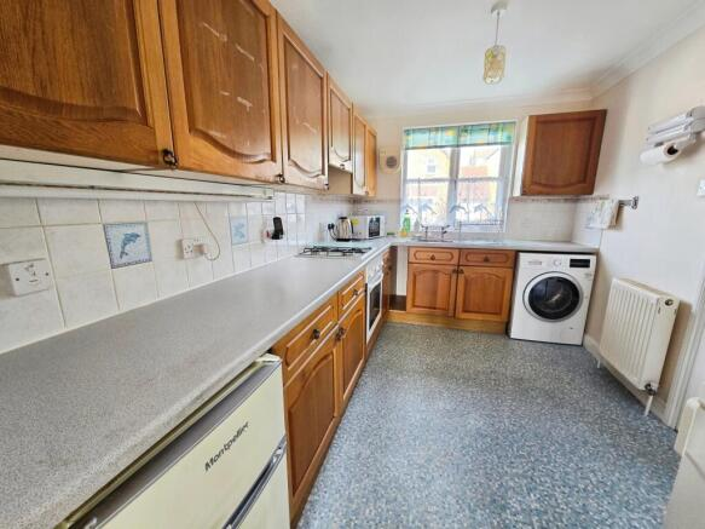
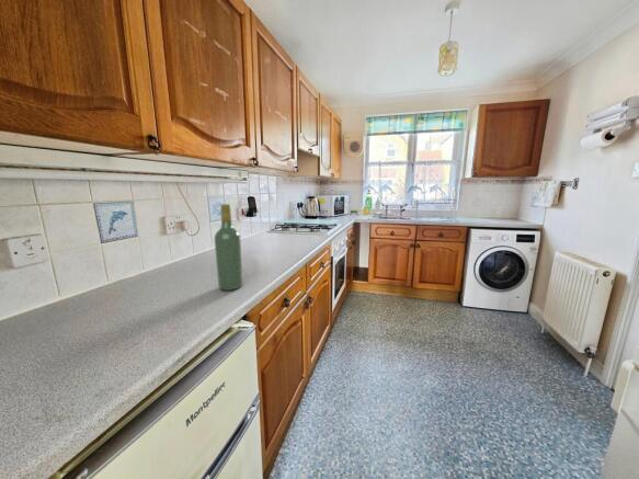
+ wine bottle [213,203,243,292]
